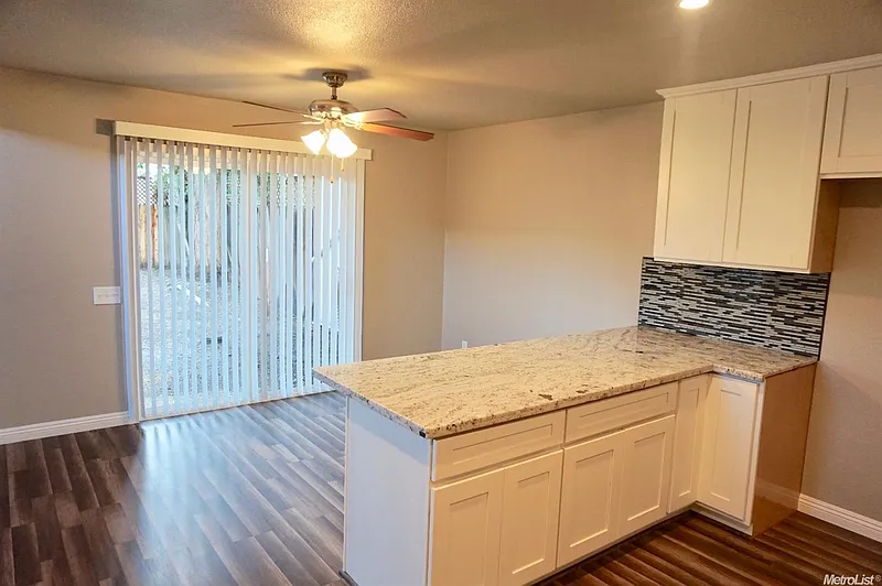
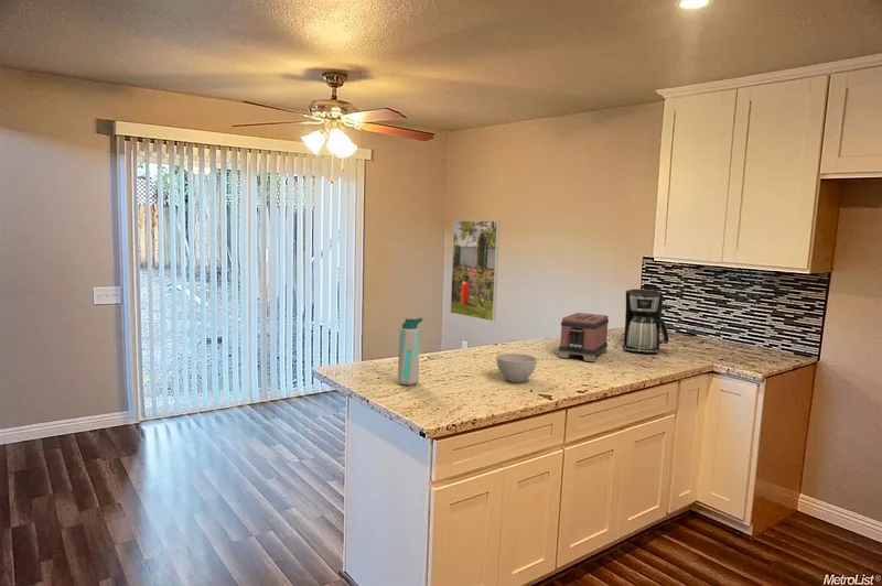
+ toaster [557,312,610,362]
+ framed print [450,219,501,322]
+ coffee maker [622,289,669,355]
+ bowl [495,352,538,383]
+ water bottle [397,316,424,387]
